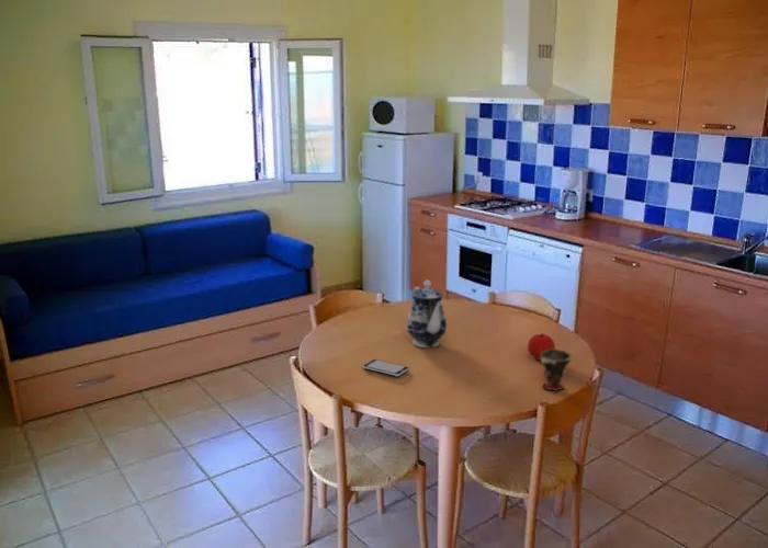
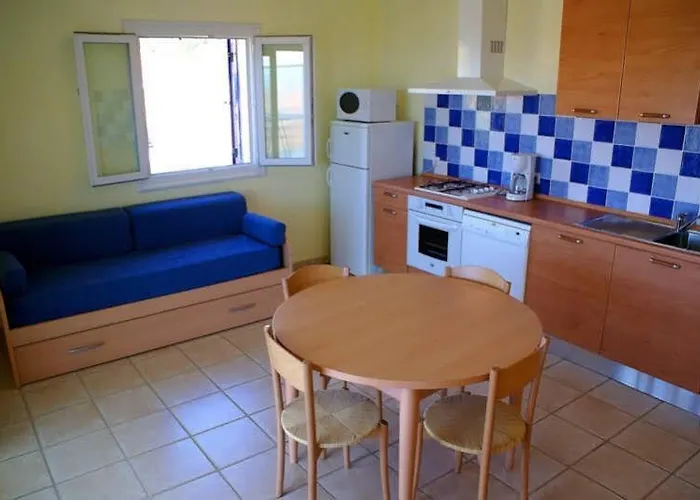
- cup [540,349,572,392]
- teapot [406,279,448,349]
- smartphone [362,358,410,378]
- fruit [527,332,556,362]
